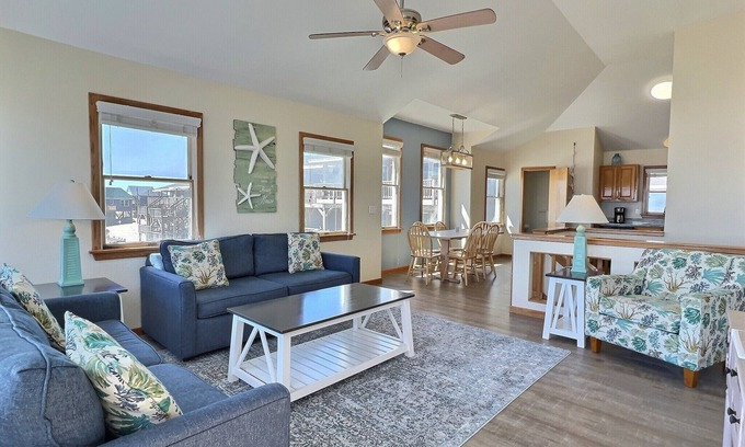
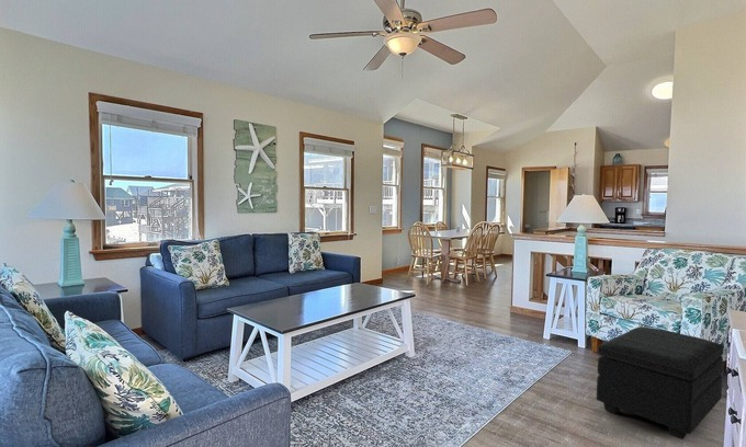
+ footstool [596,325,725,440]
